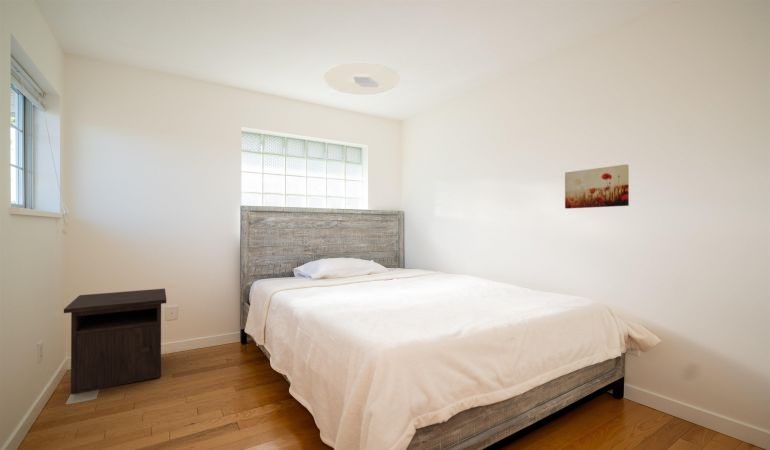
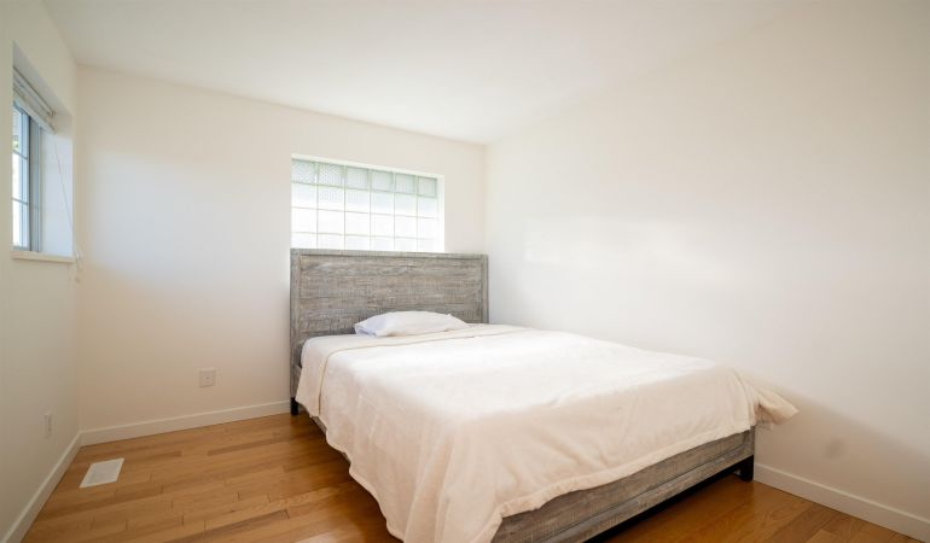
- ceiling light [322,61,401,95]
- wall art [564,163,630,210]
- nightstand [63,287,167,395]
